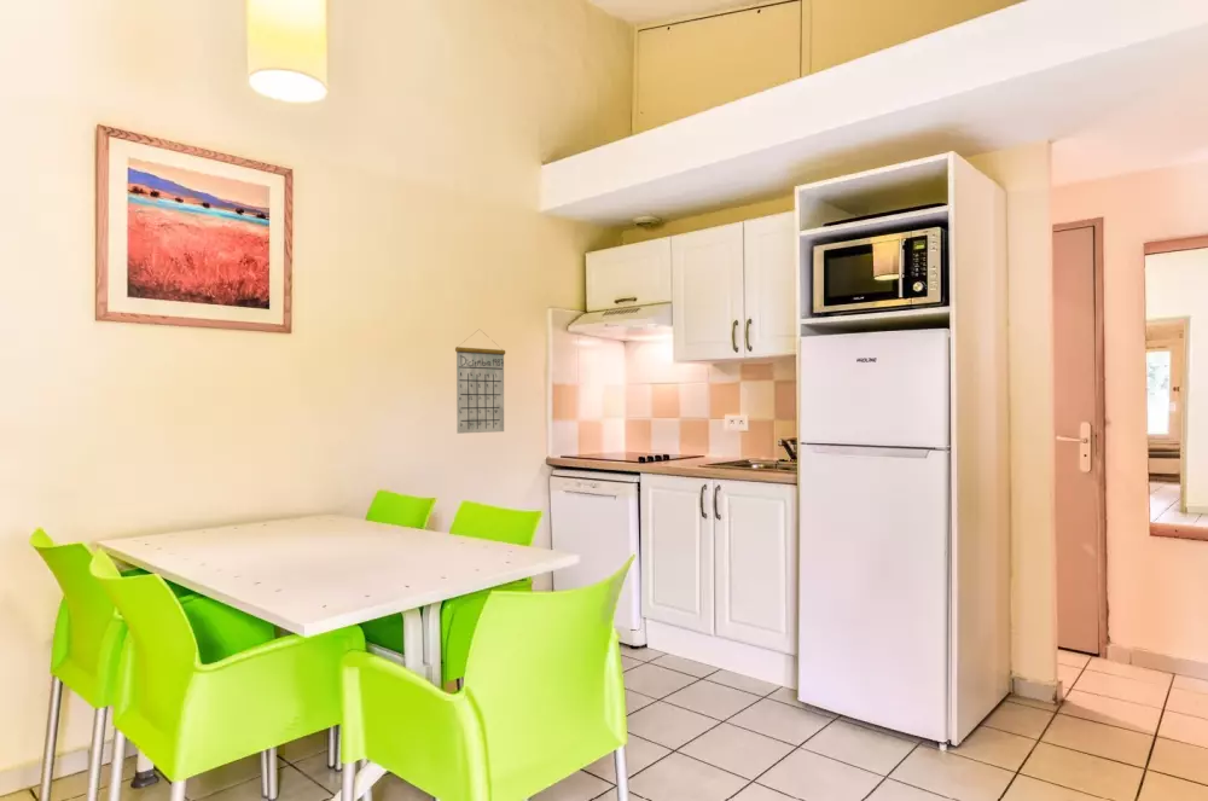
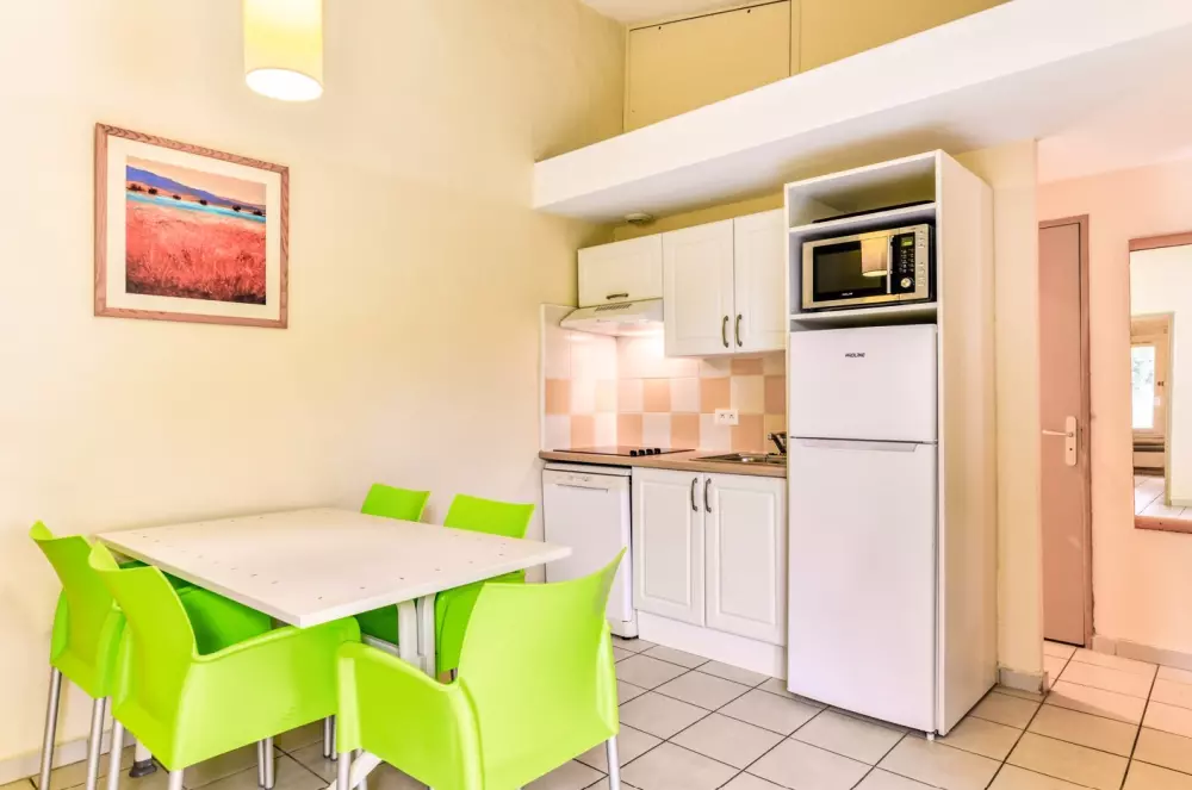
- calendar [454,327,506,435]
